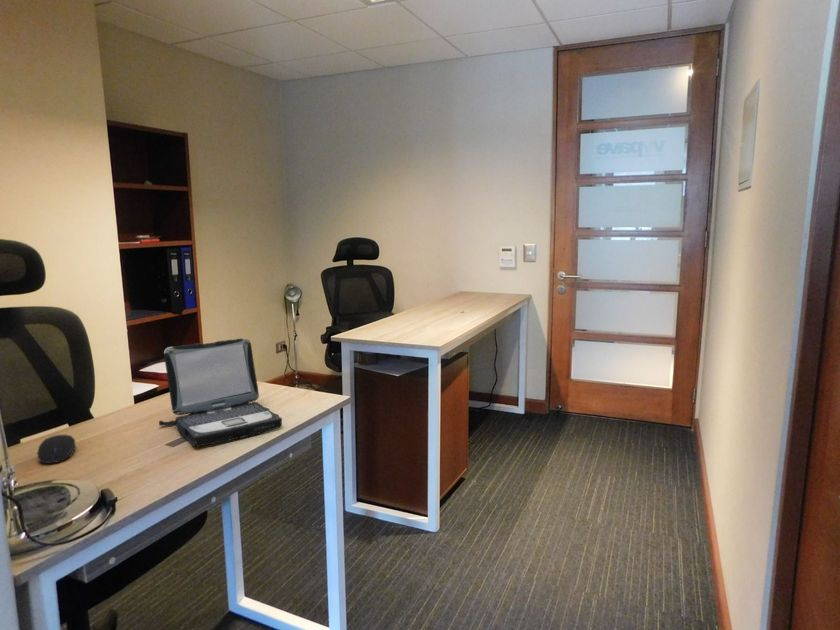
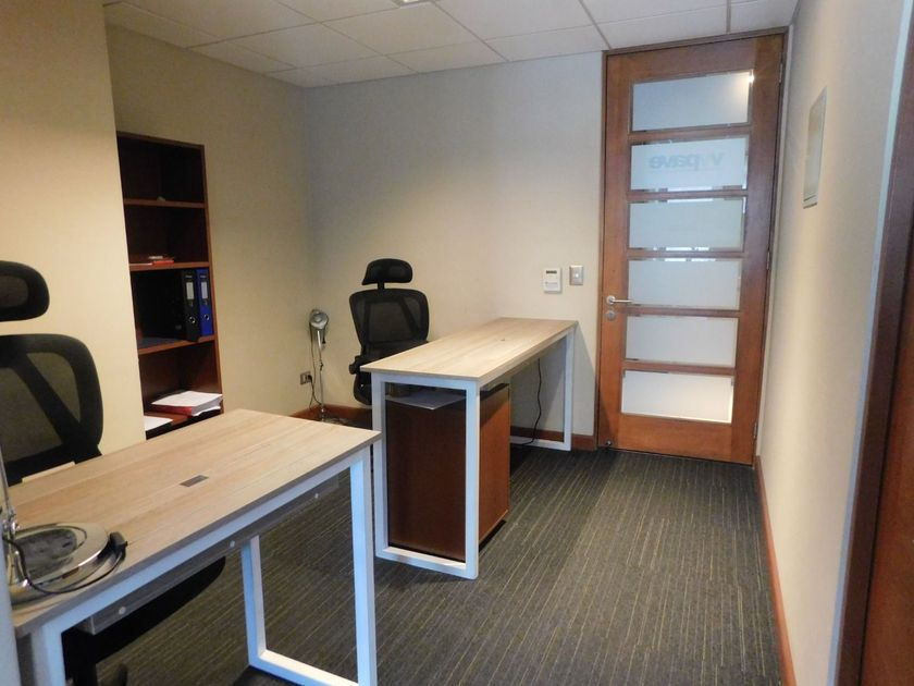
- computer mouse [37,434,77,465]
- laptop [158,337,283,447]
